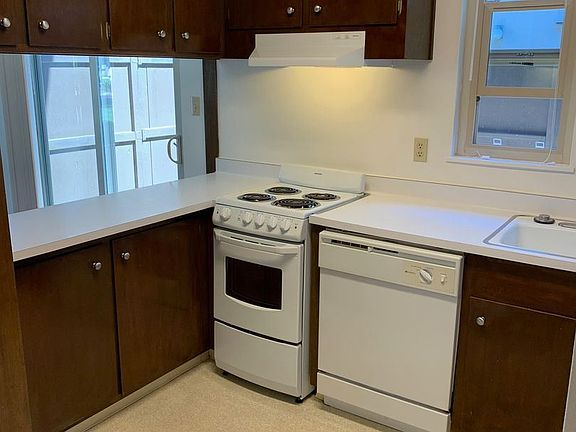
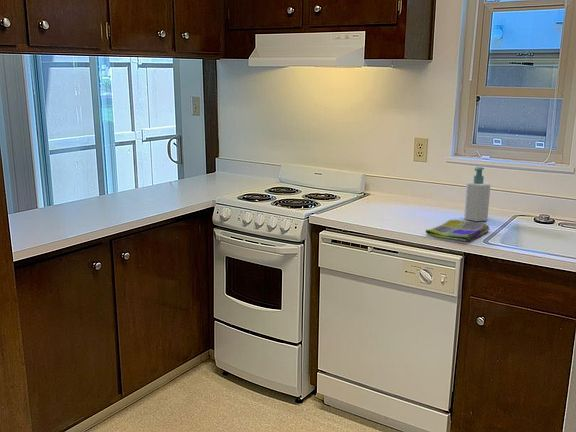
+ dish towel [425,219,490,243]
+ soap bottle [463,166,491,222]
